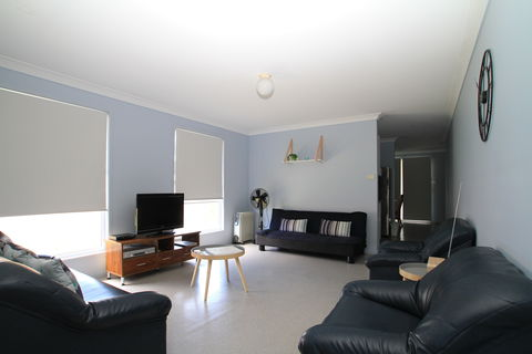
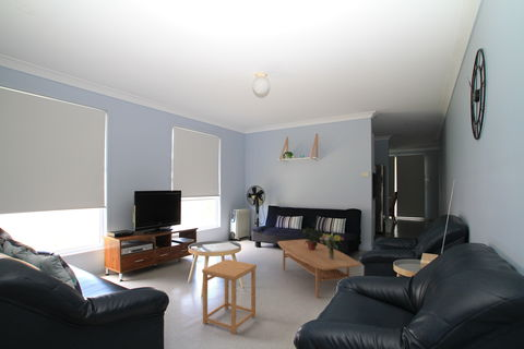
+ bouquet [319,231,345,260]
+ side table [201,258,258,335]
+ potted plant [299,221,324,250]
+ coffee table [276,238,361,299]
